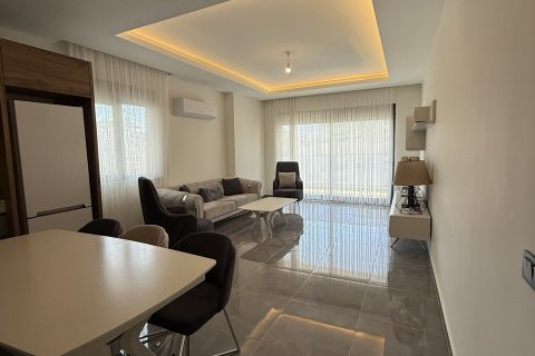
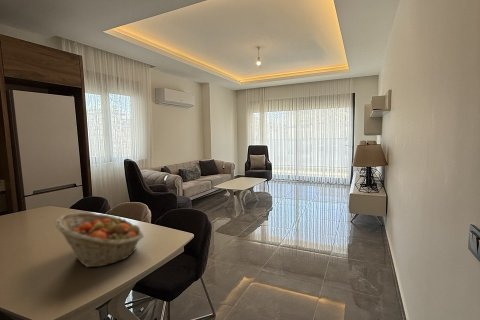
+ fruit basket [54,212,145,268]
